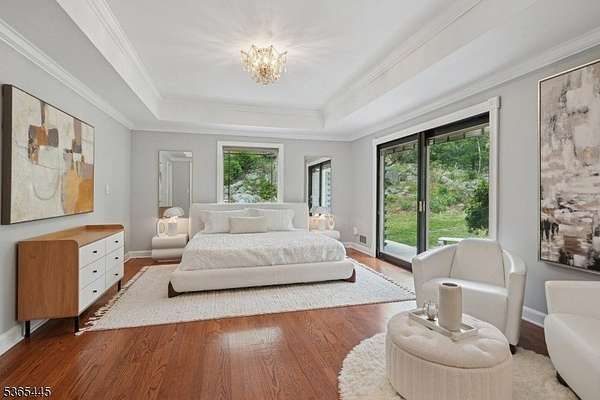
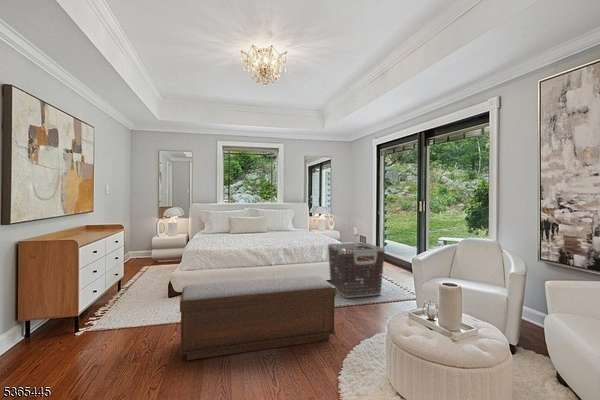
+ clothes hamper [327,242,386,299]
+ bench [179,274,337,361]
